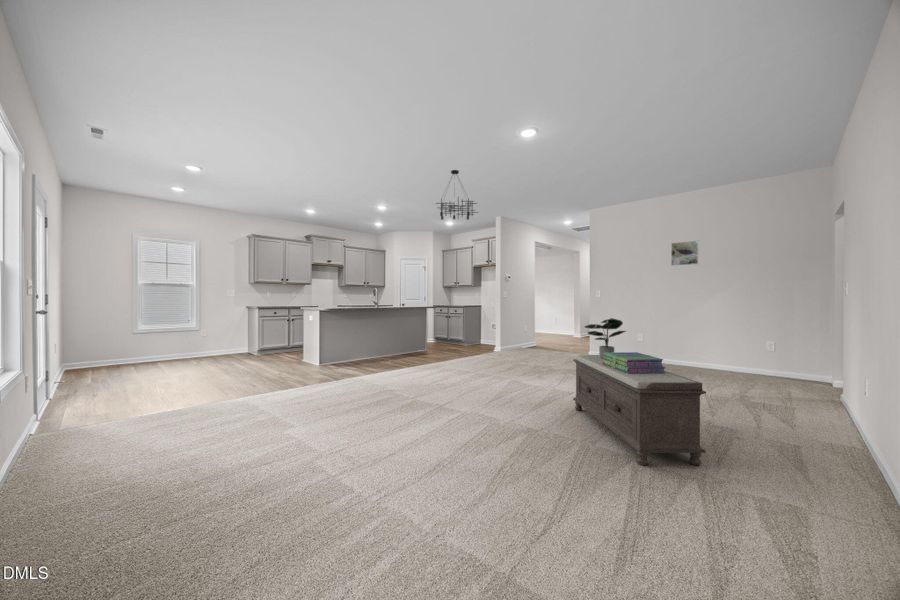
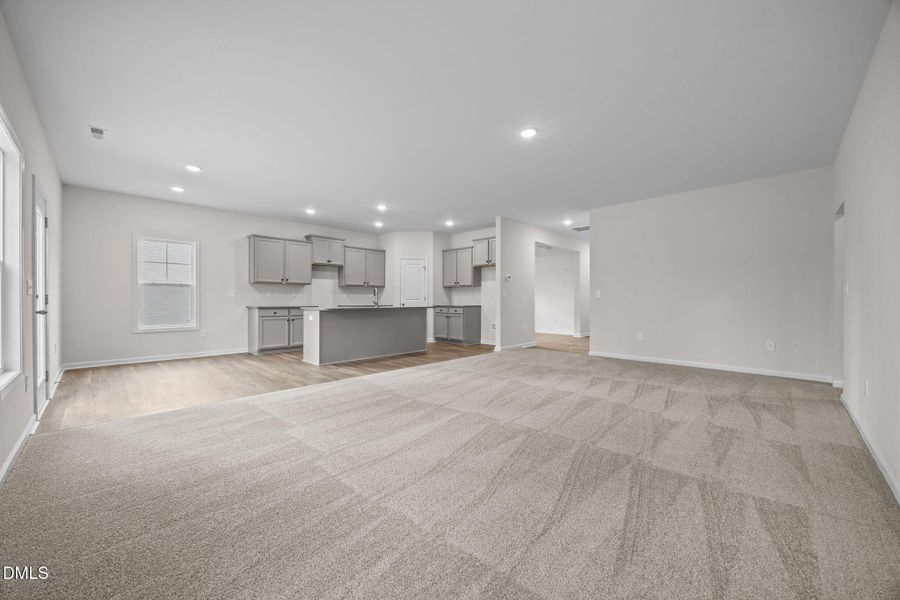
- potted plant [583,317,627,359]
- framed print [670,240,699,267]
- stack of books [602,351,667,374]
- bench [572,354,707,467]
- chandelier [435,169,480,221]
